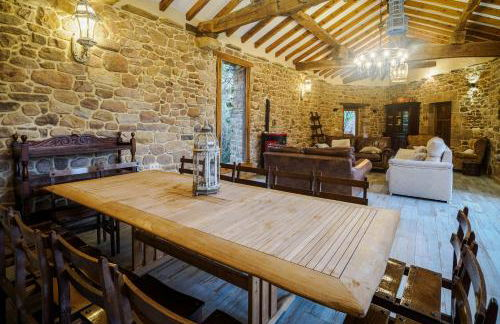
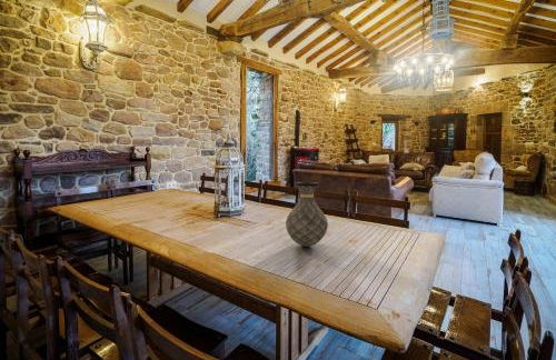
+ vase [285,181,329,248]
